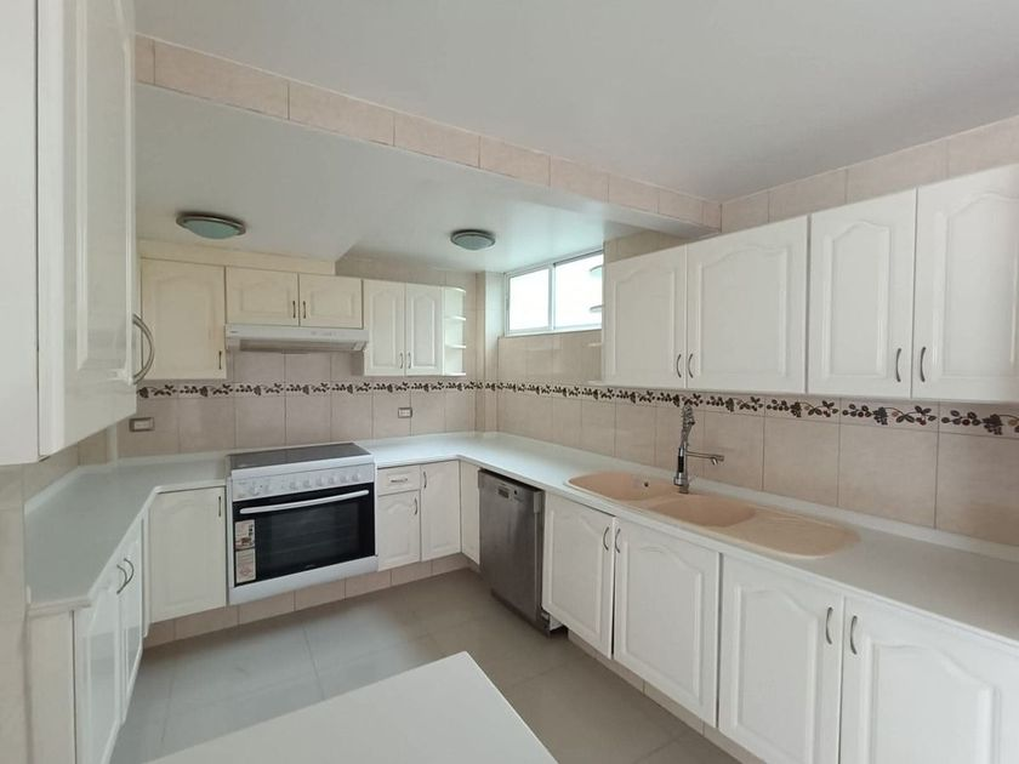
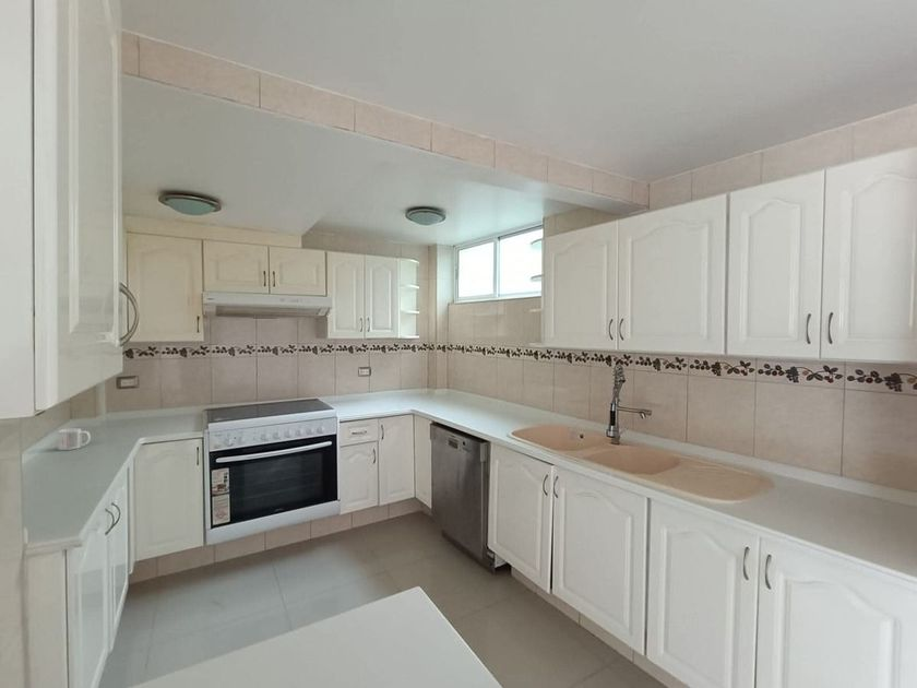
+ mug [57,427,92,451]
